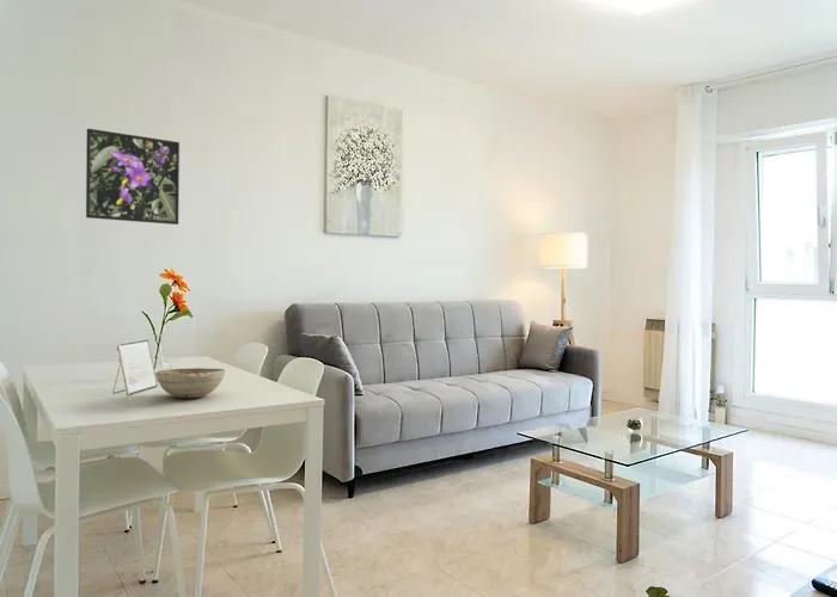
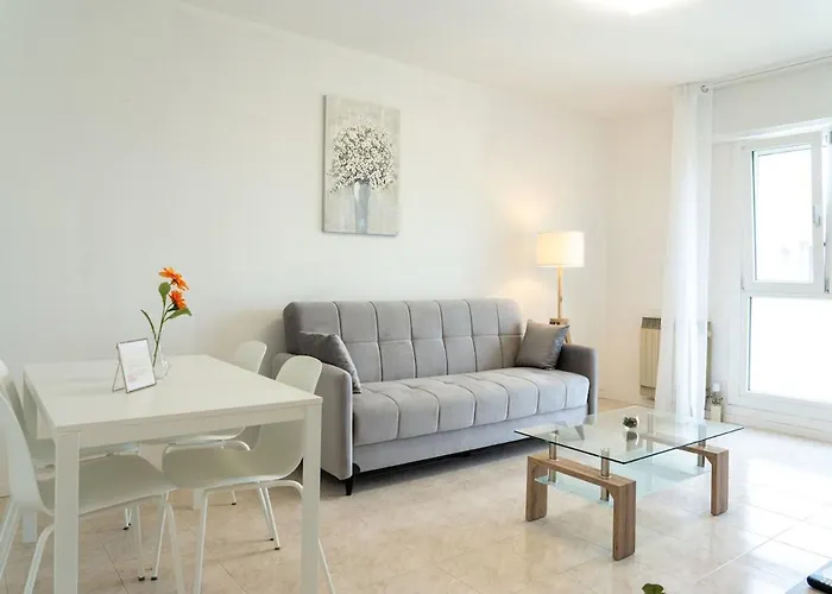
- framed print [85,128,181,226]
- decorative bowl [154,367,226,399]
